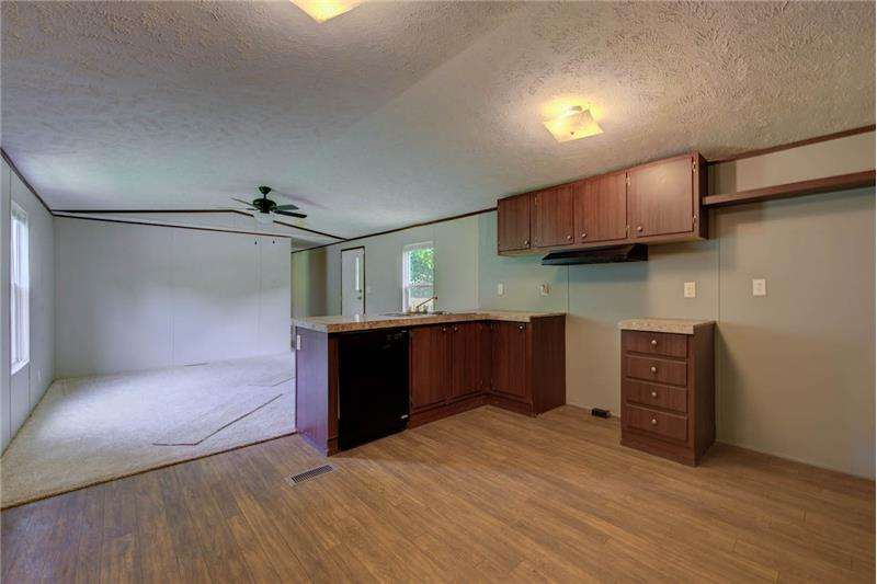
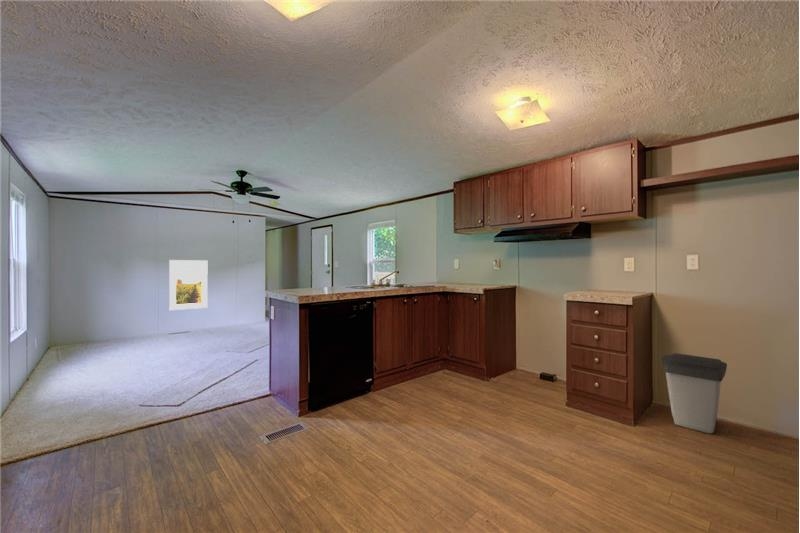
+ trash can [660,352,728,435]
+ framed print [168,259,209,311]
